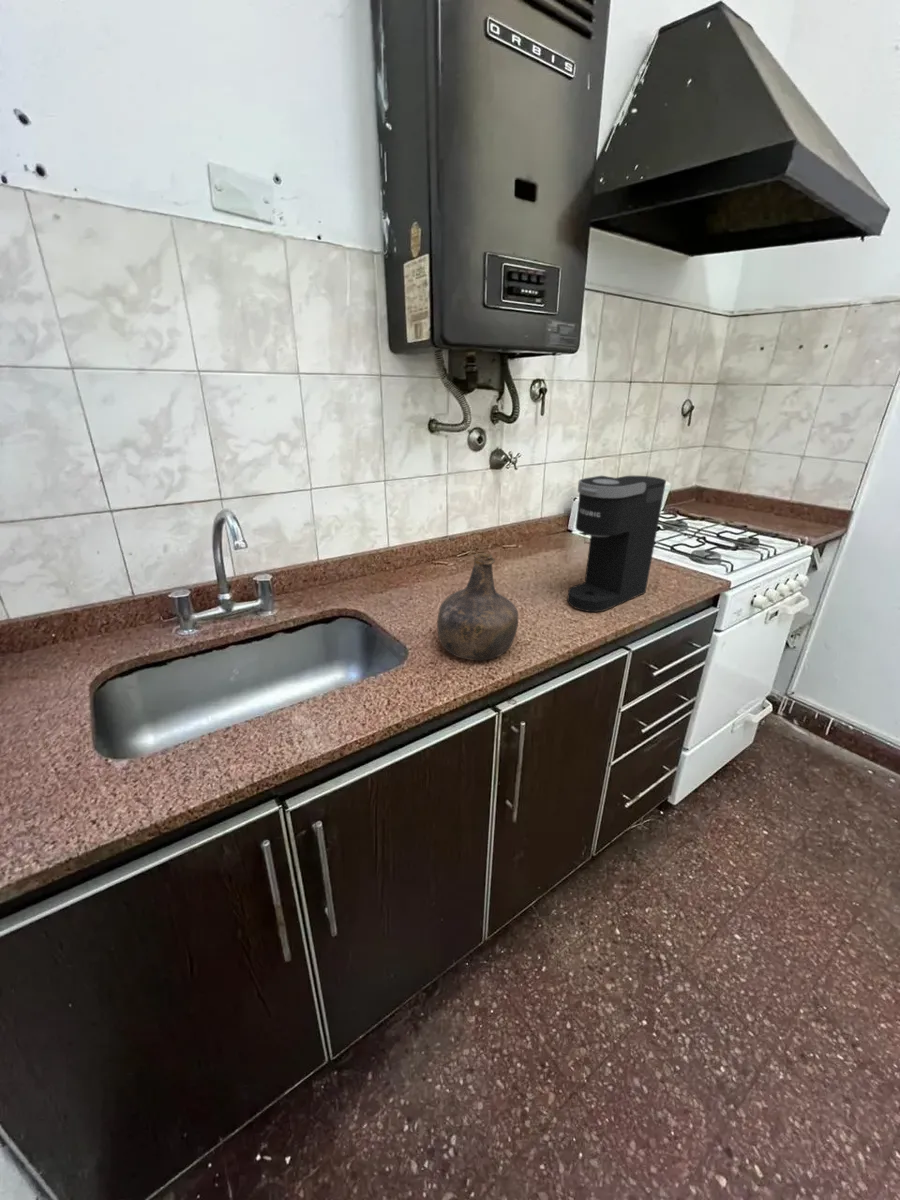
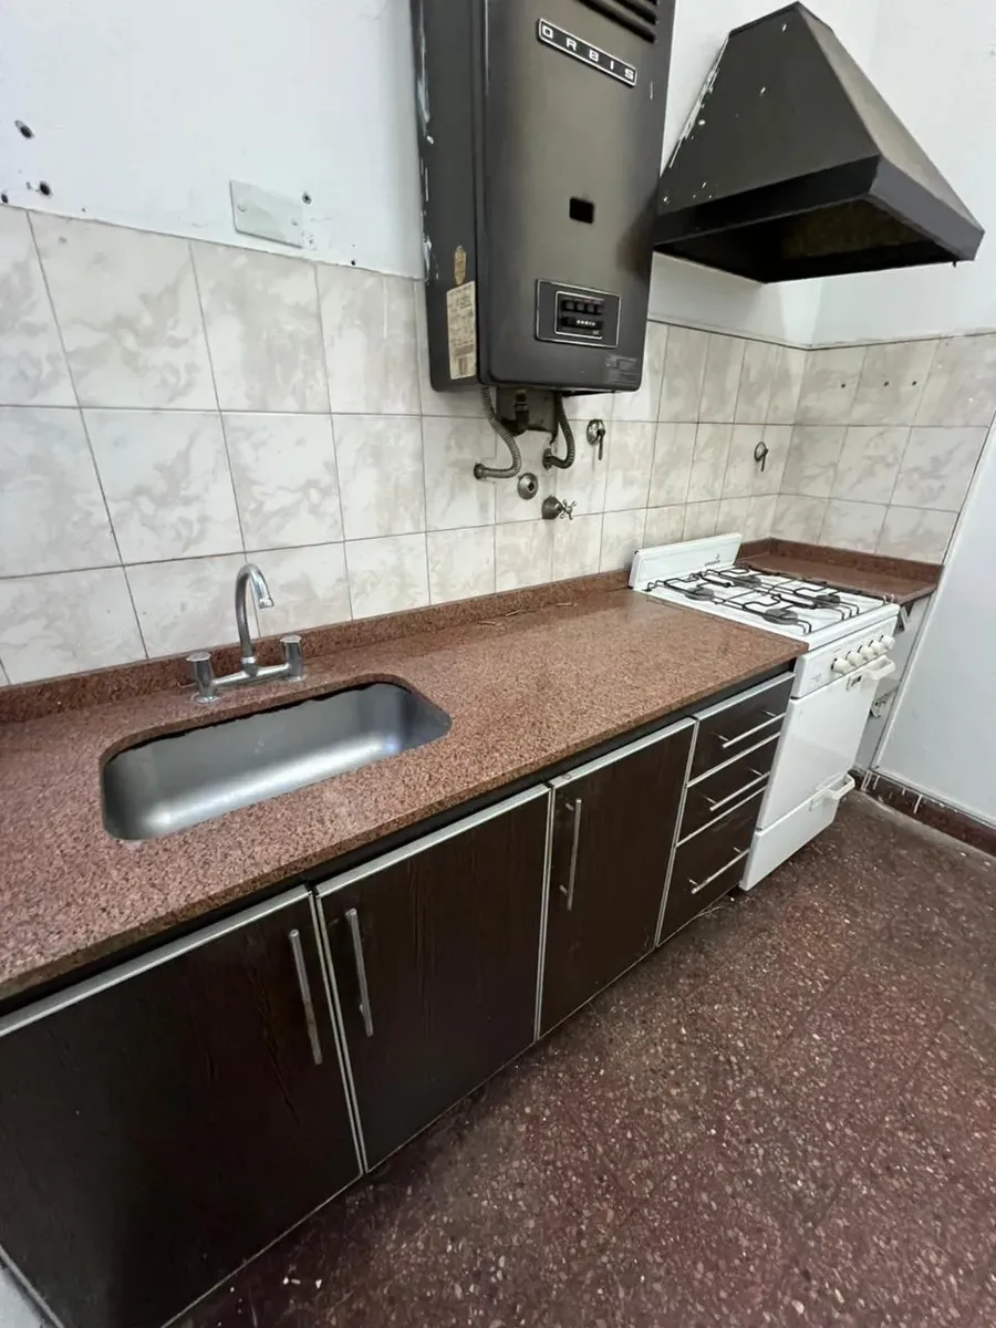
- bottle [436,552,519,661]
- coffee maker [566,475,667,613]
